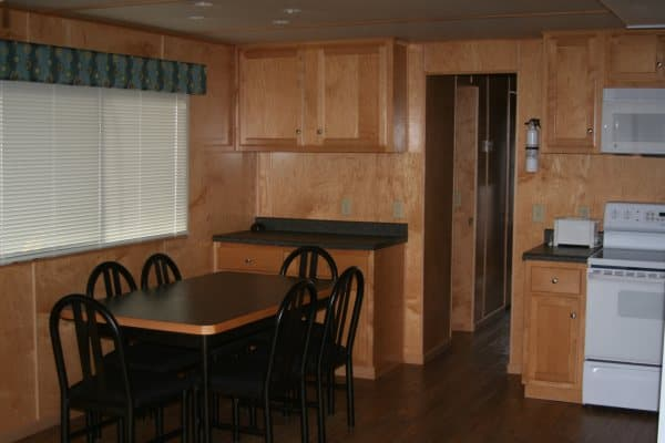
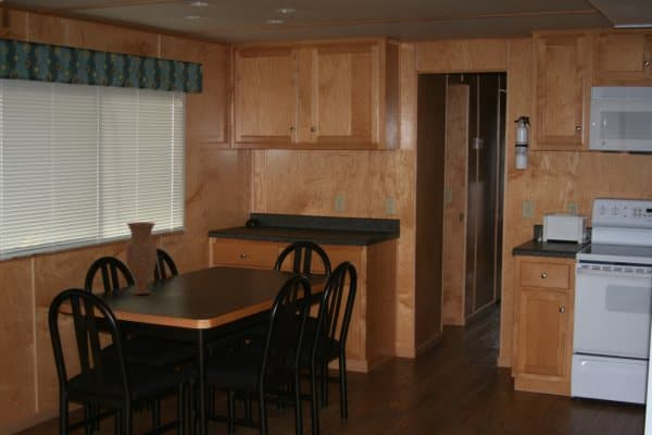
+ vase [125,221,158,296]
